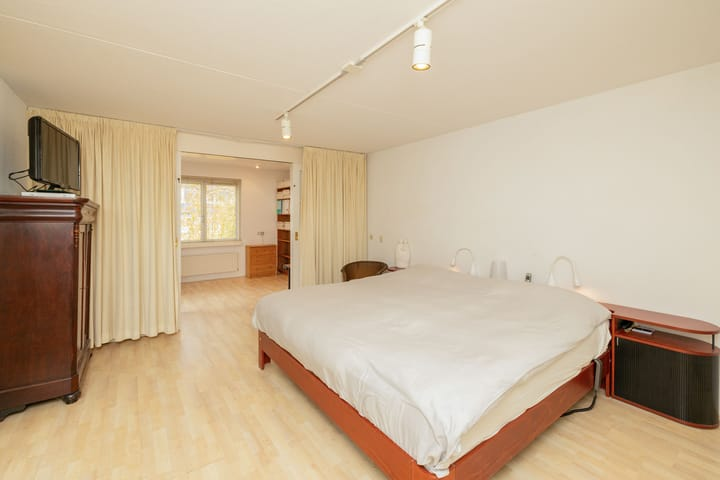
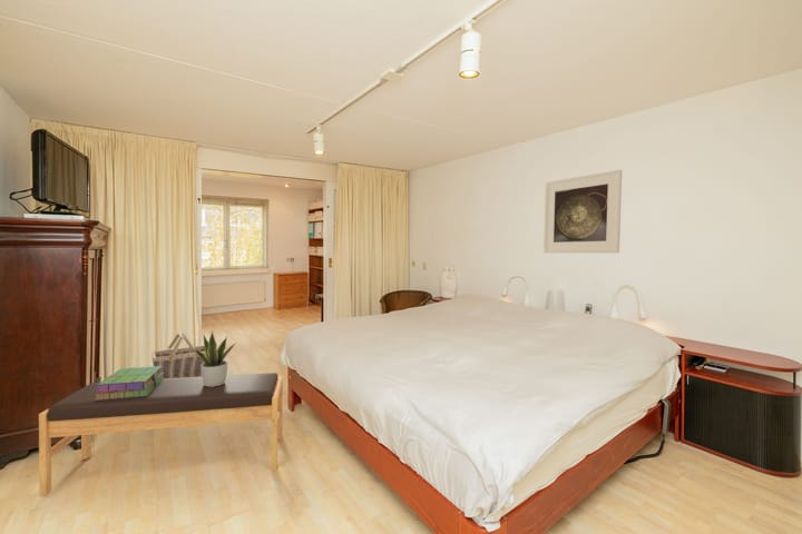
+ stack of books [94,366,164,400]
+ basket [150,332,208,378]
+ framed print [542,169,623,254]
+ potted plant [194,330,237,387]
+ bench [38,372,284,497]
